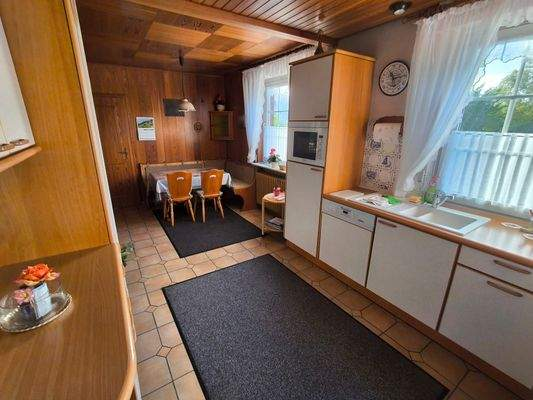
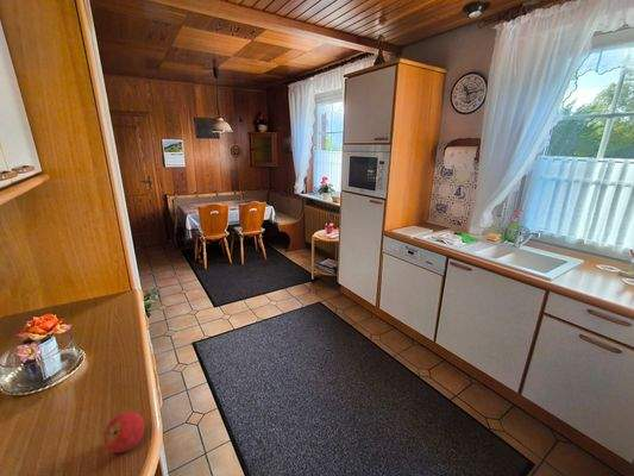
+ fruit [102,411,146,453]
